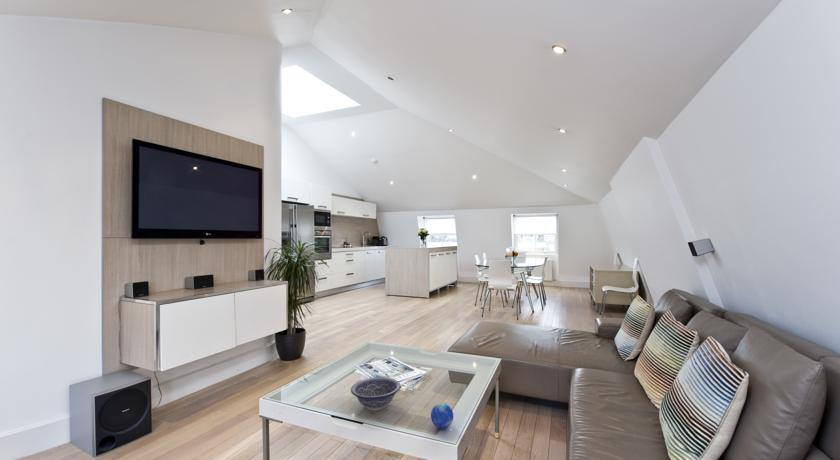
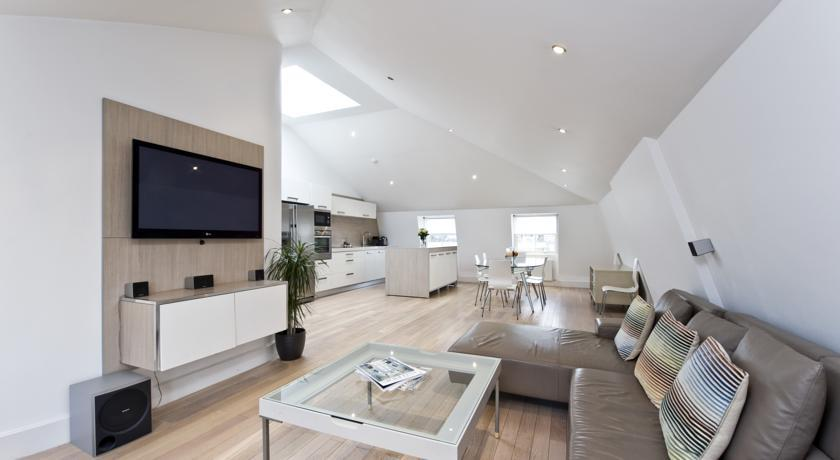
- decorative orb [430,402,454,430]
- decorative bowl [350,376,401,412]
